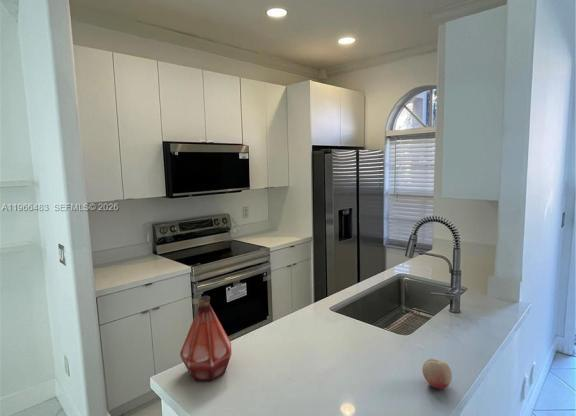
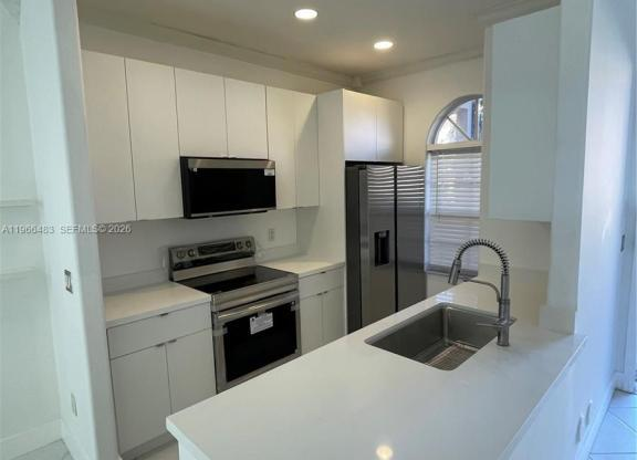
- bottle [179,294,233,382]
- fruit [421,357,453,390]
